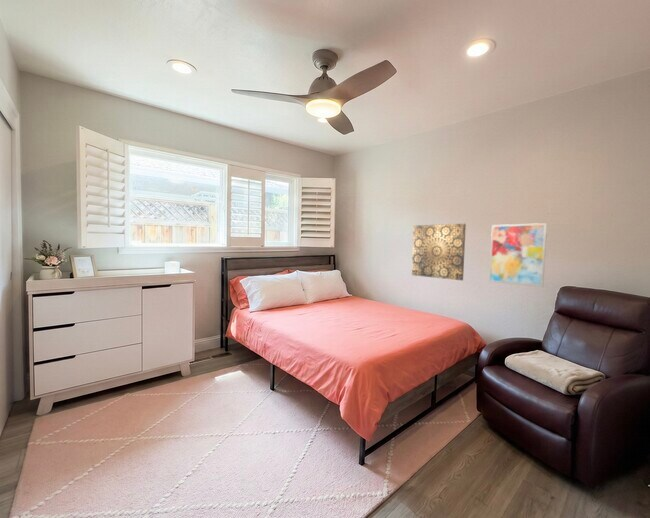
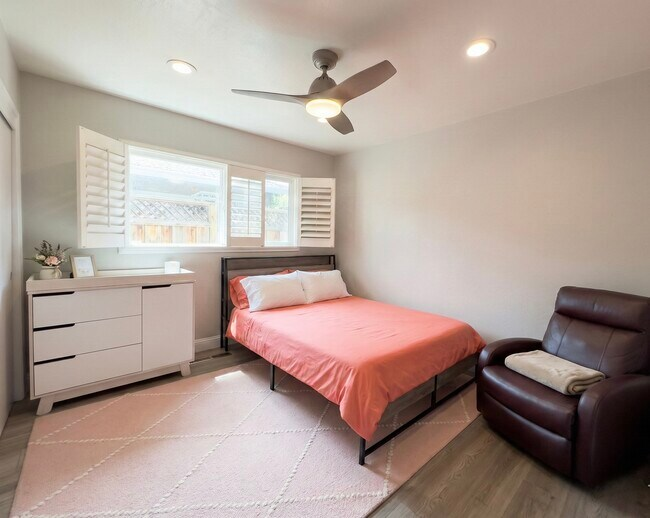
- wall art [488,222,548,288]
- wall art [411,223,467,281]
